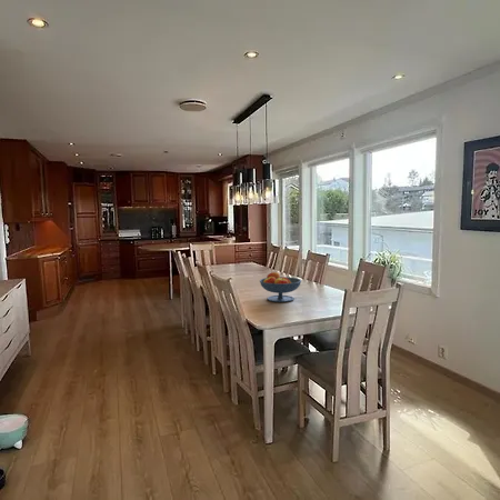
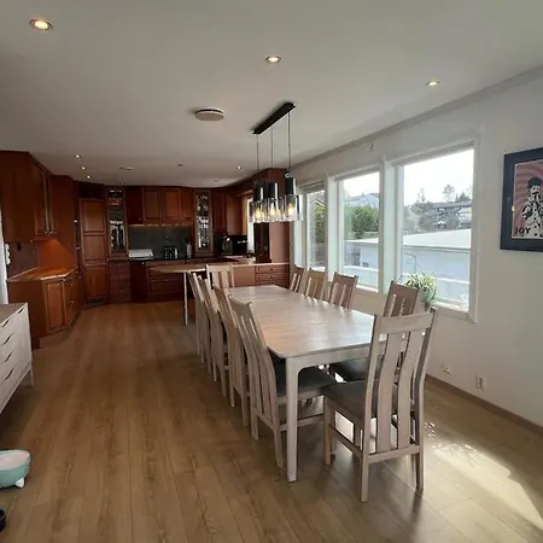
- fruit bowl [259,271,302,303]
